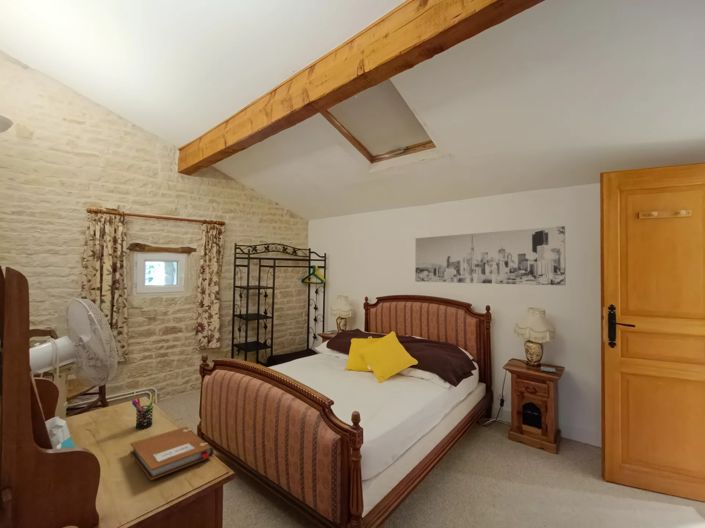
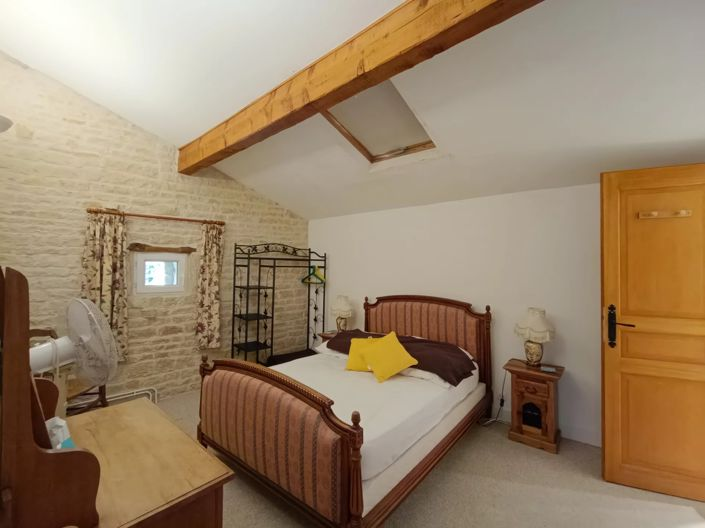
- pen holder [131,395,156,430]
- notebook [129,426,215,481]
- wall art [414,225,567,286]
